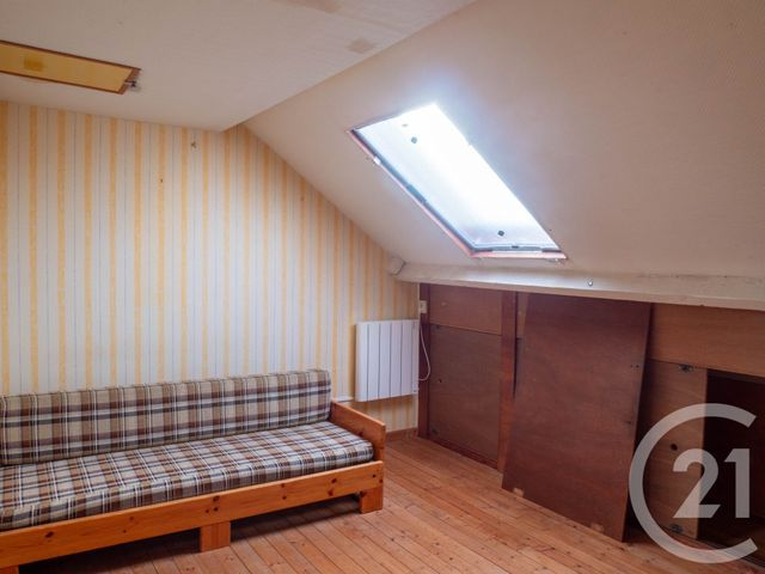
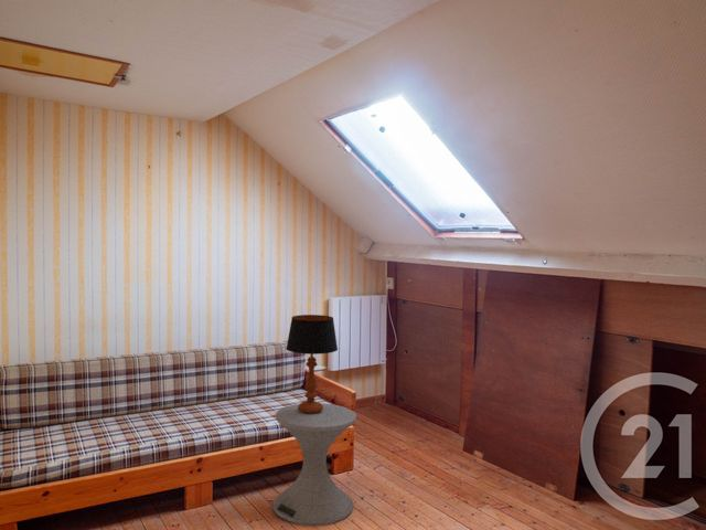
+ table lamp [285,314,339,414]
+ side table [272,402,357,526]
